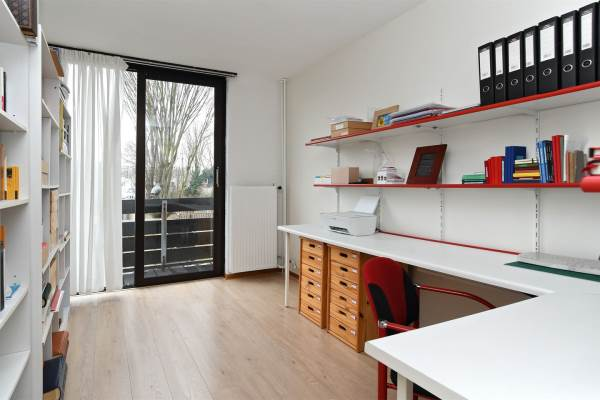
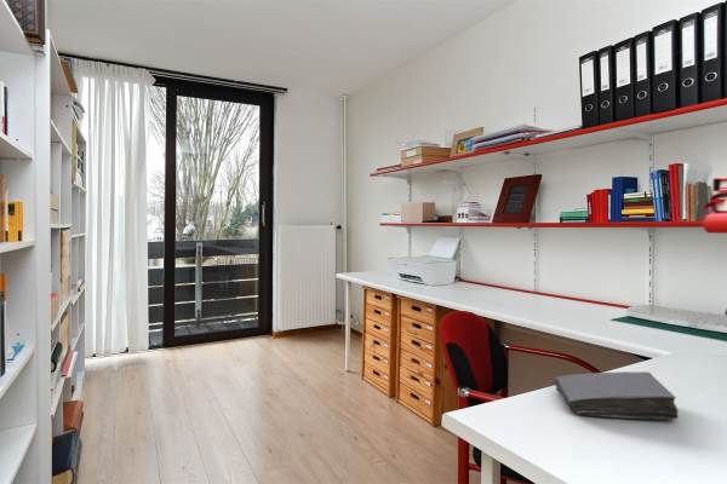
+ book [554,370,680,421]
